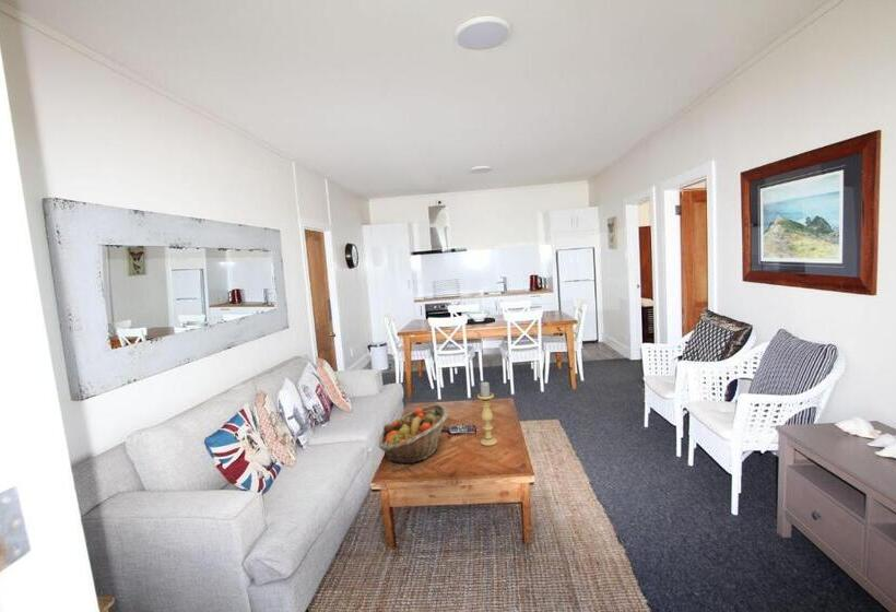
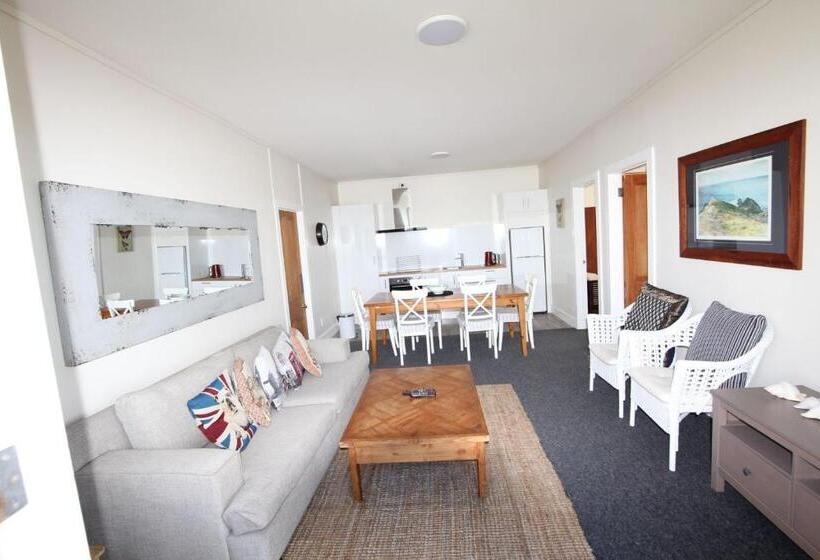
- fruit basket [378,403,449,464]
- candle holder [476,380,498,447]
